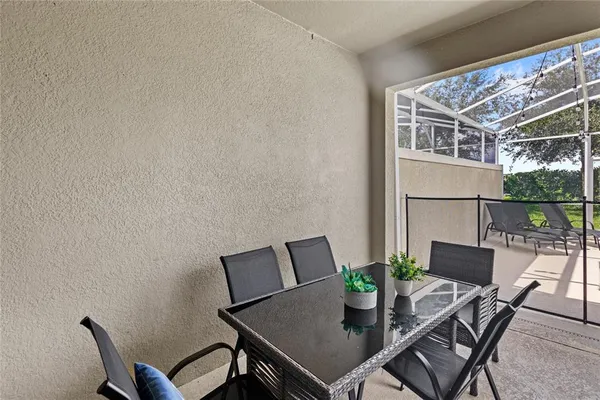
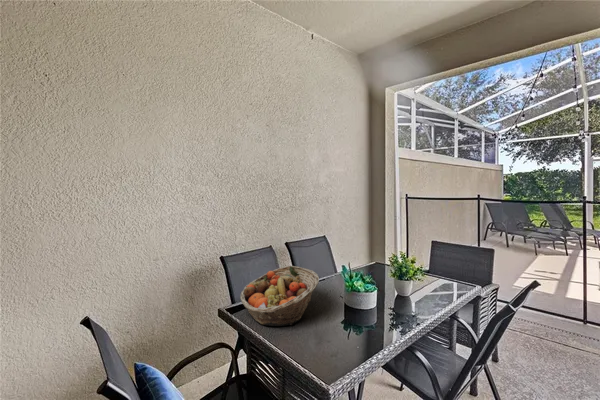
+ fruit basket [239,265,320,327]
